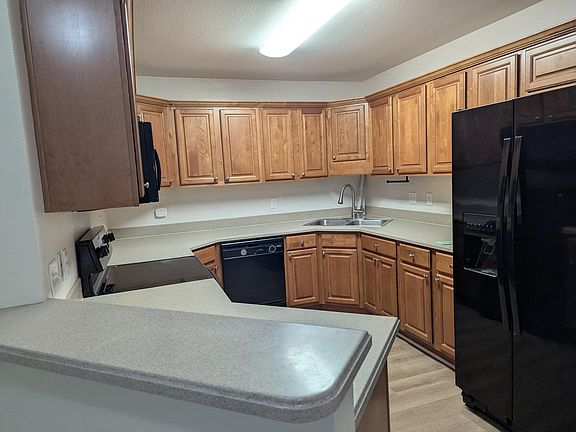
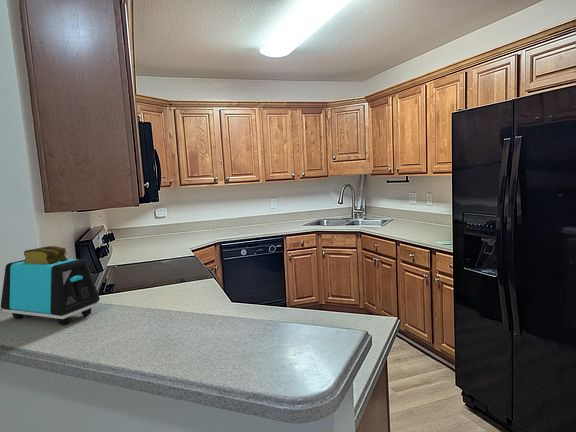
+ toaster [0,245,101,326]
